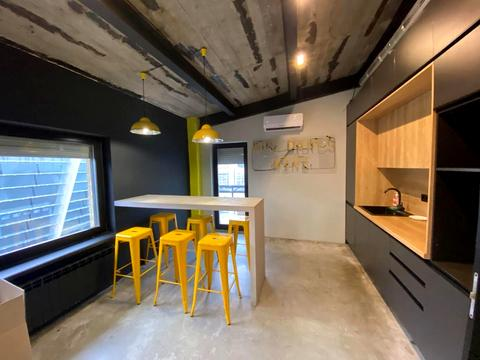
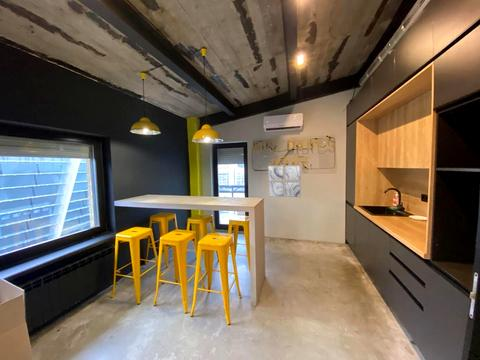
+ wall art [267,164,302,198]
